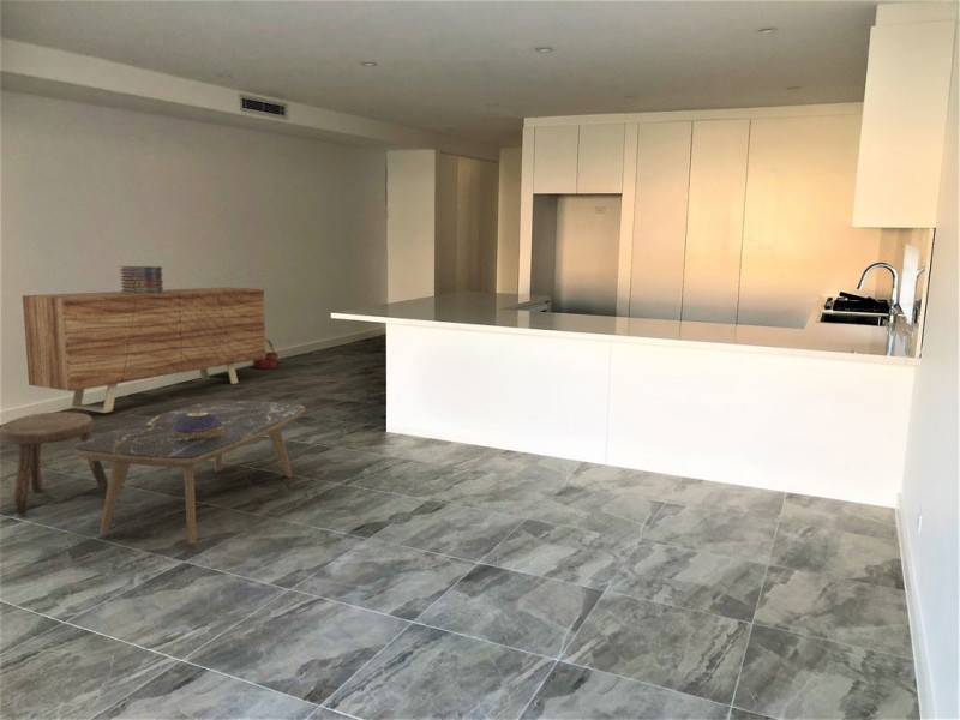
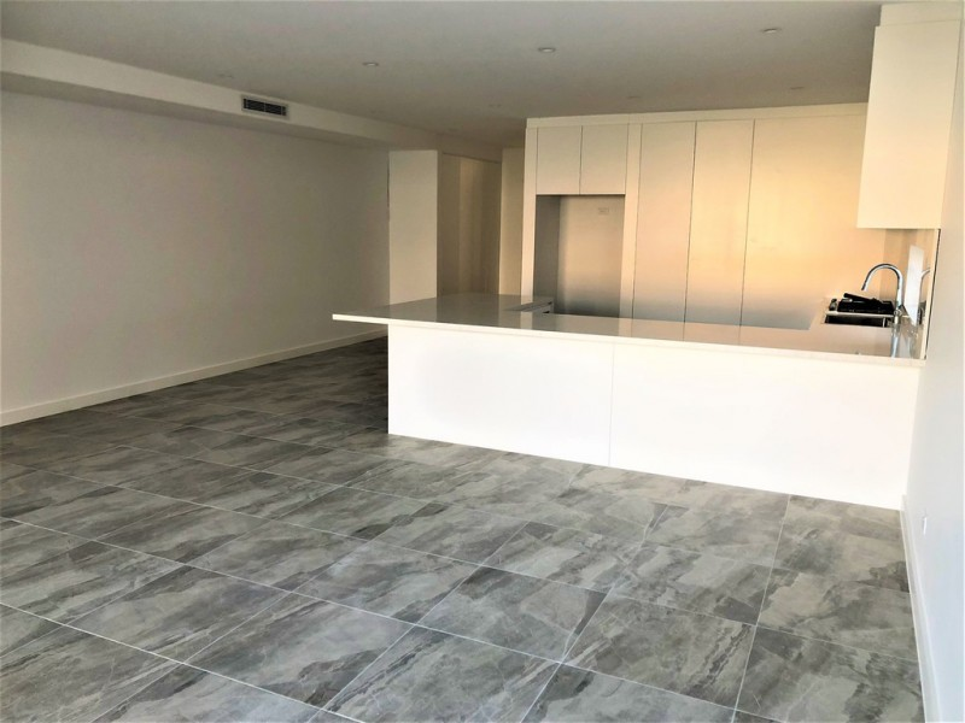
- book stack [119,265,164,294]
- decorative bowl [172,412,224,438]
- basket [251,338,280,370]
- sideboard [22,287,266,414]
- stool [0,412,109,516]
- coffee table [73,398,306,545]
